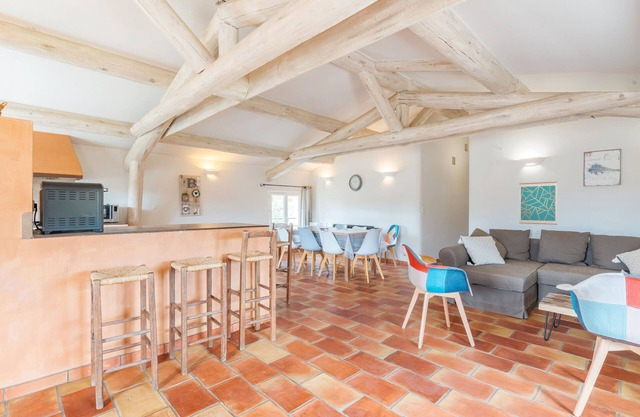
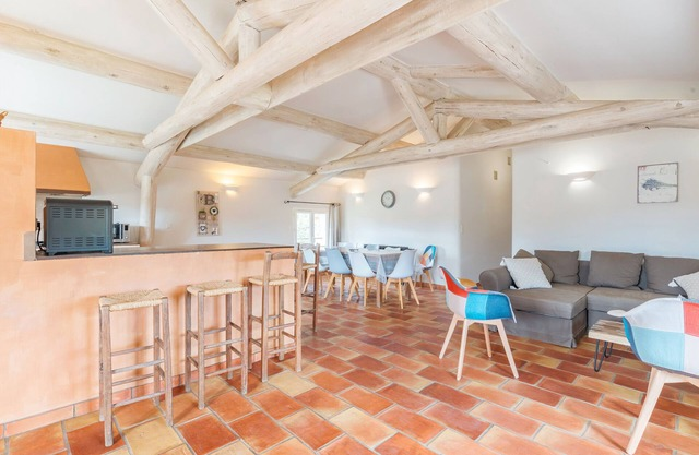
- wall art [518,181,558,226]
